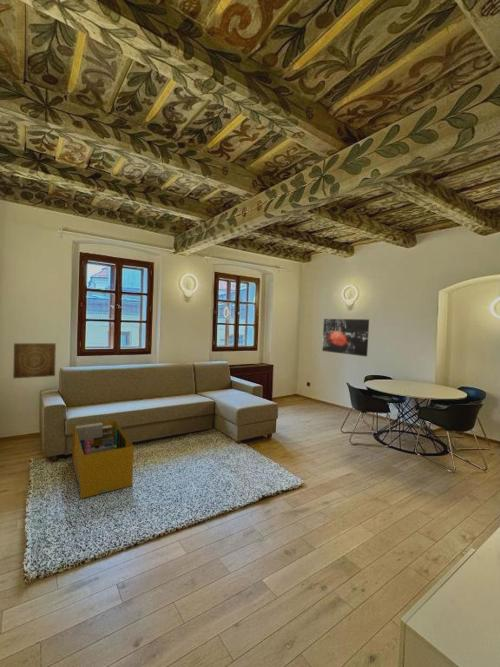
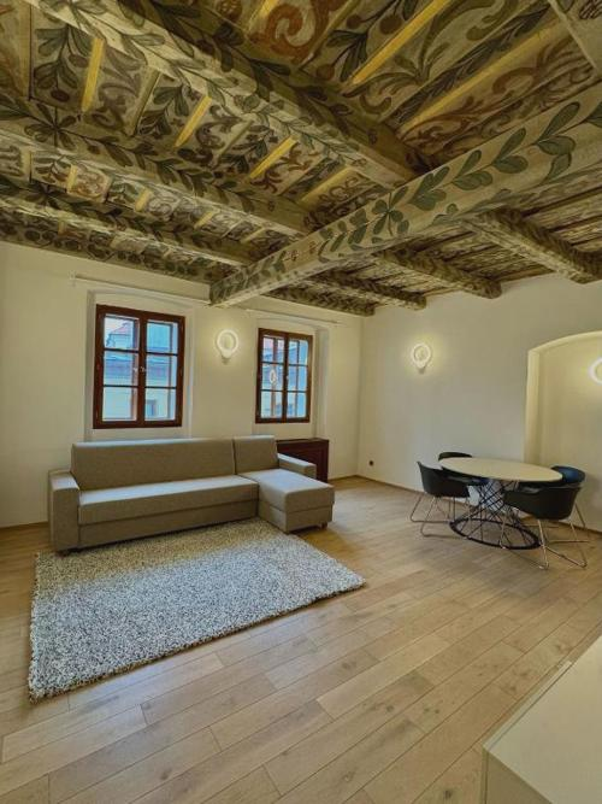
- wall art [12,342,57,379]
- storage bin [71,419,135,500]
- wall art [321,318,370,357]
